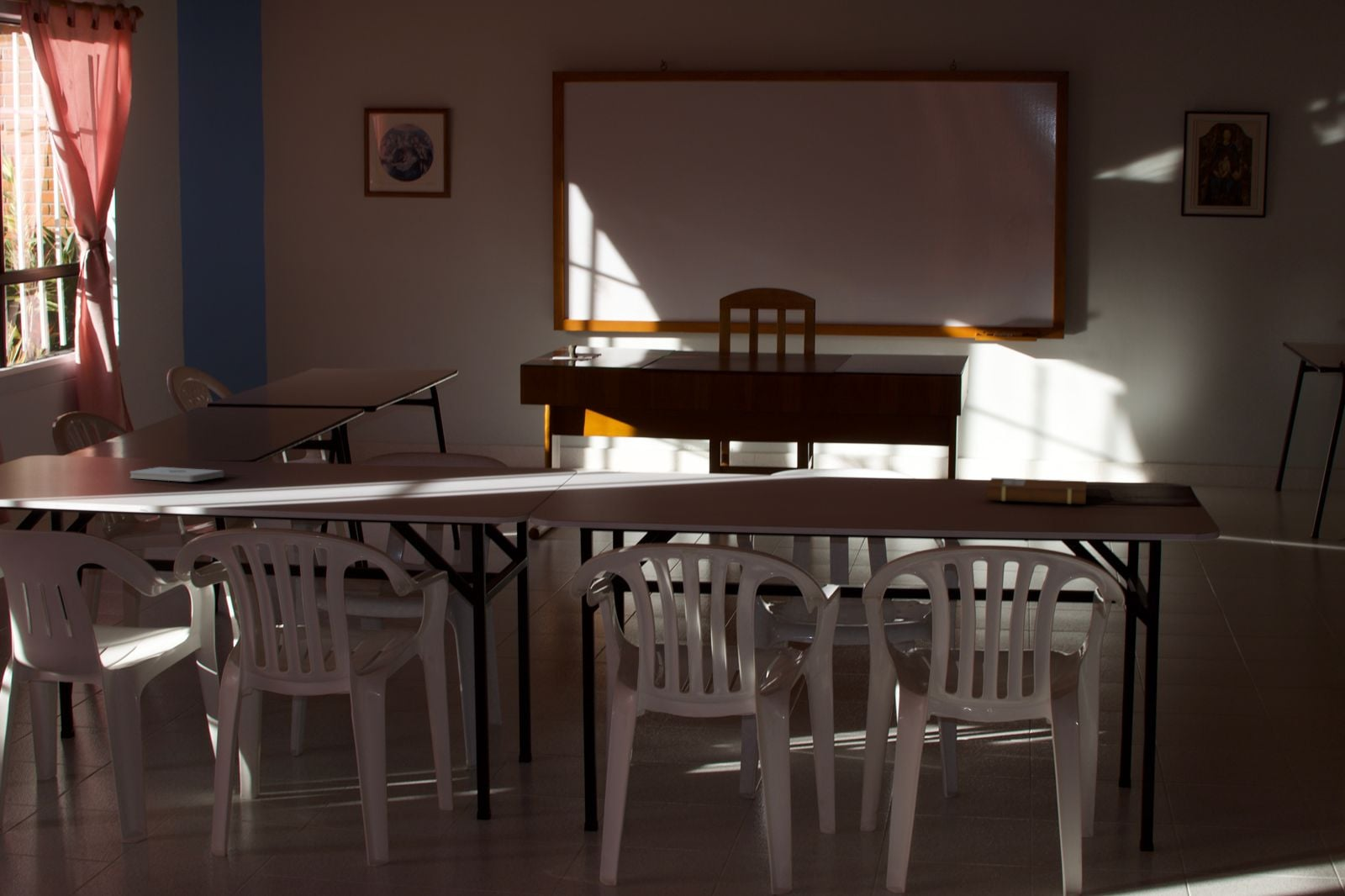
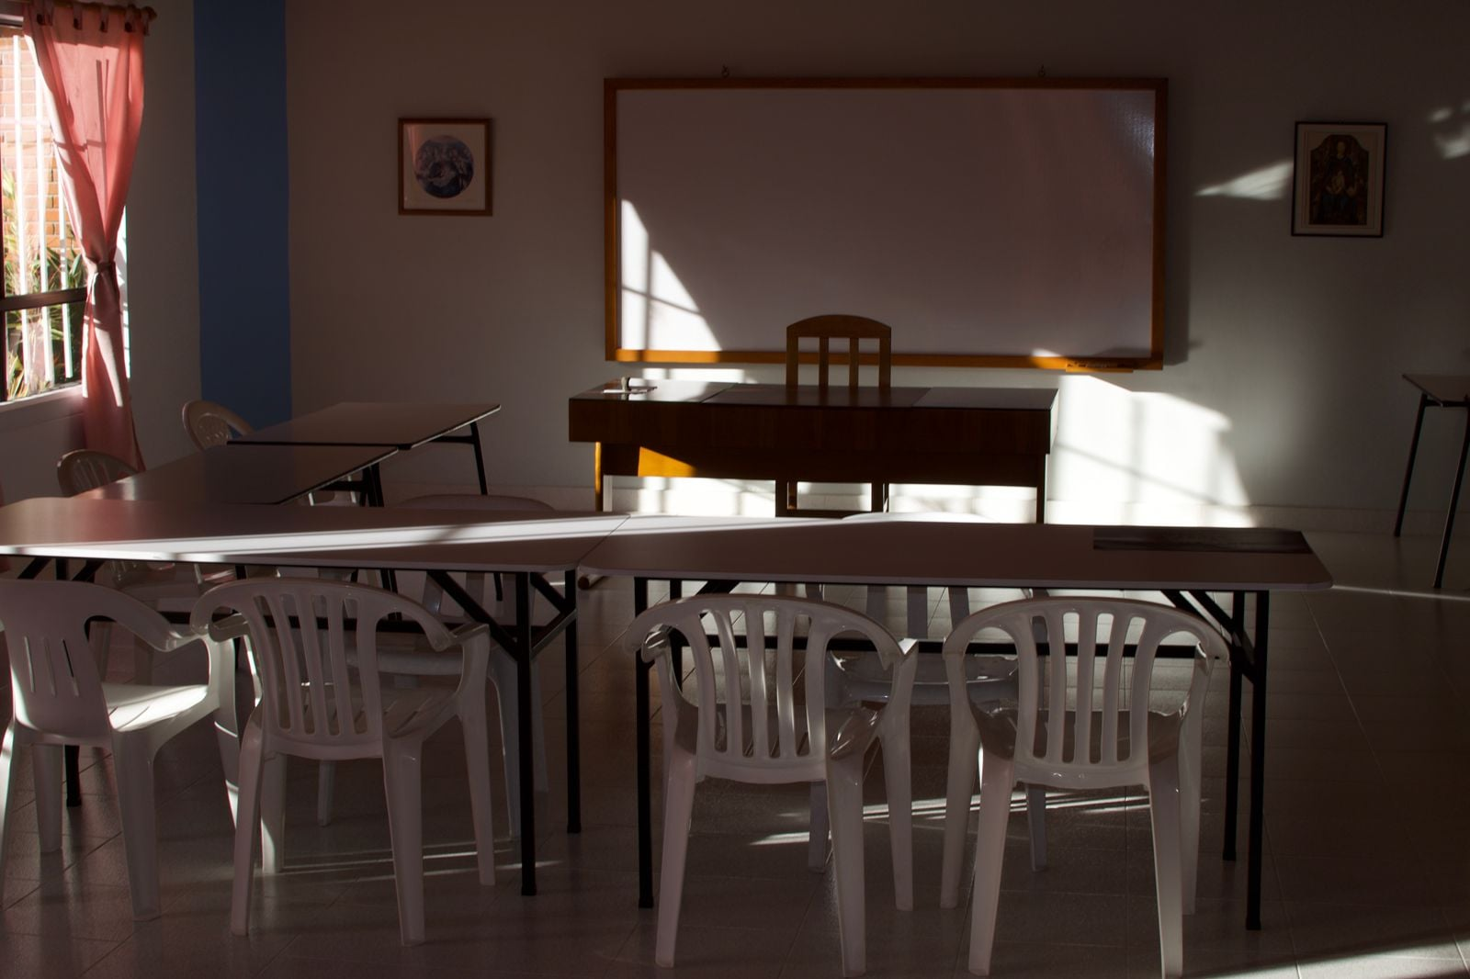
- notebook [982,477,1088,505]
- notepad [129,466,224,482]
